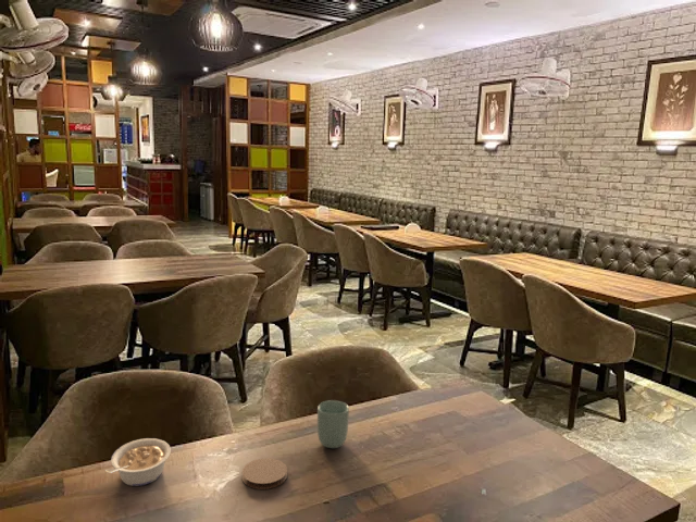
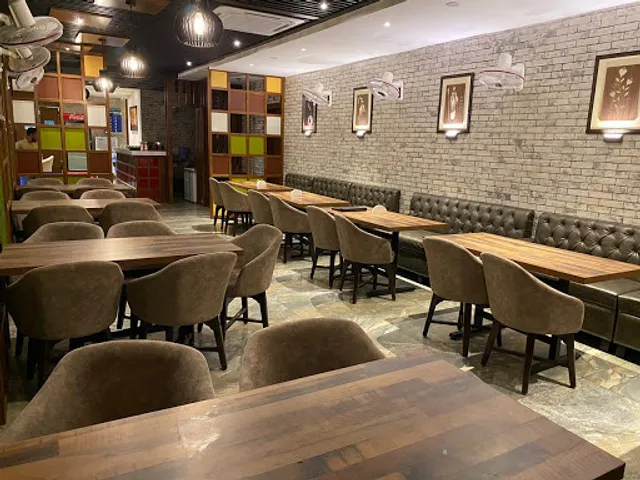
- legume [105,437,172,487]
- cup [316,399,350,449]
- coaster [241,457,288,490]
